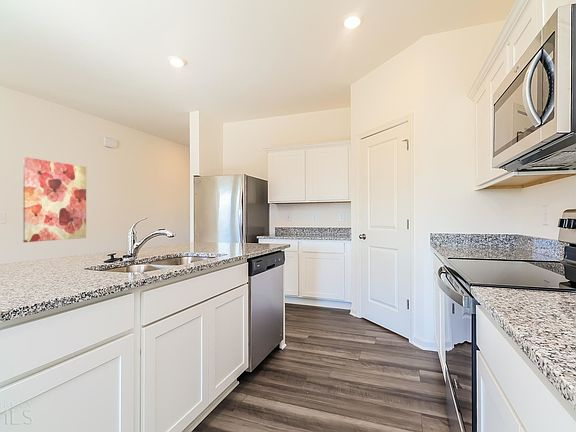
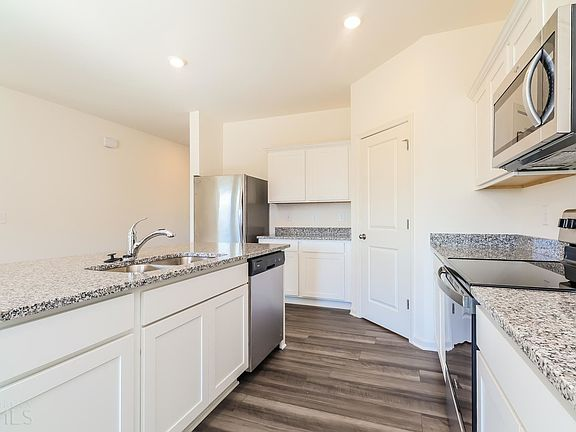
- wall art [22,156,87,243]
